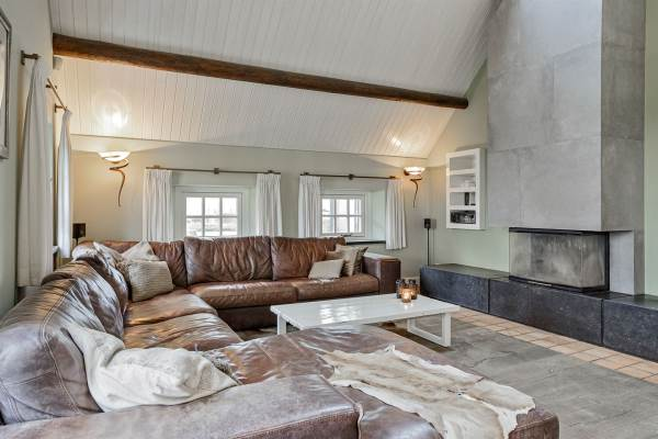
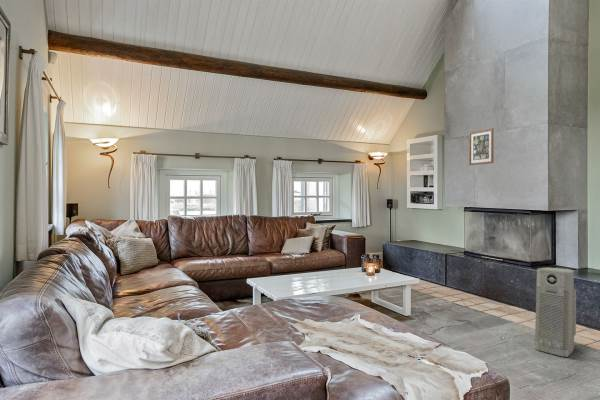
+ wall art [468,127,494,166]
+ air purifier [534,267,577,358]
